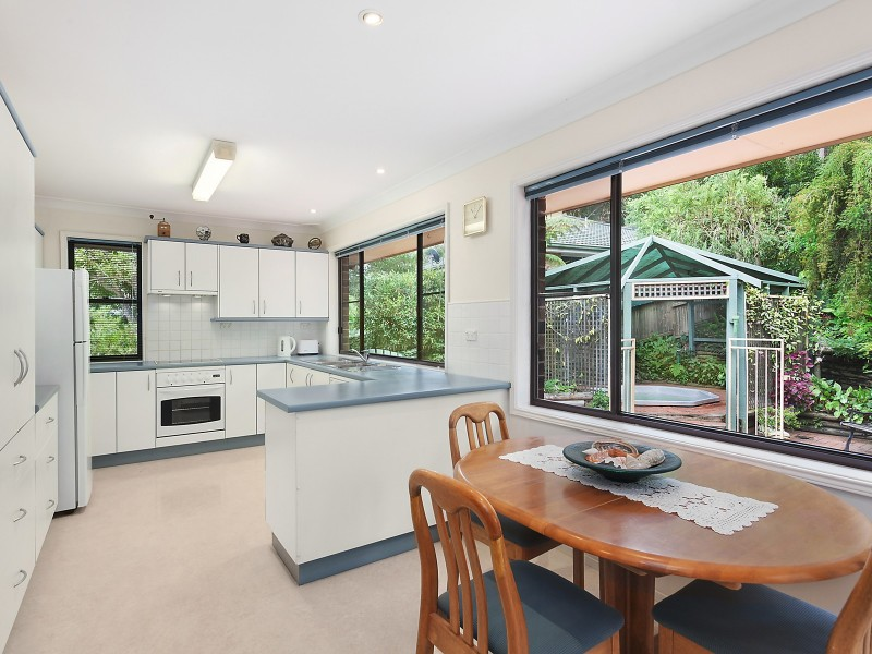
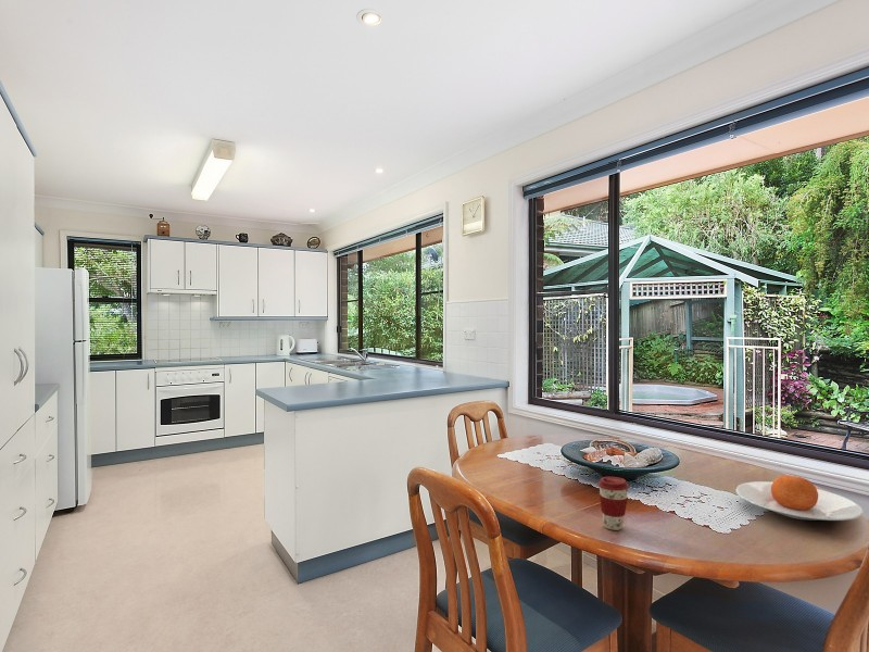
+ coffee cup [597,476,630,531]
+ plate [734,474,865,522]
